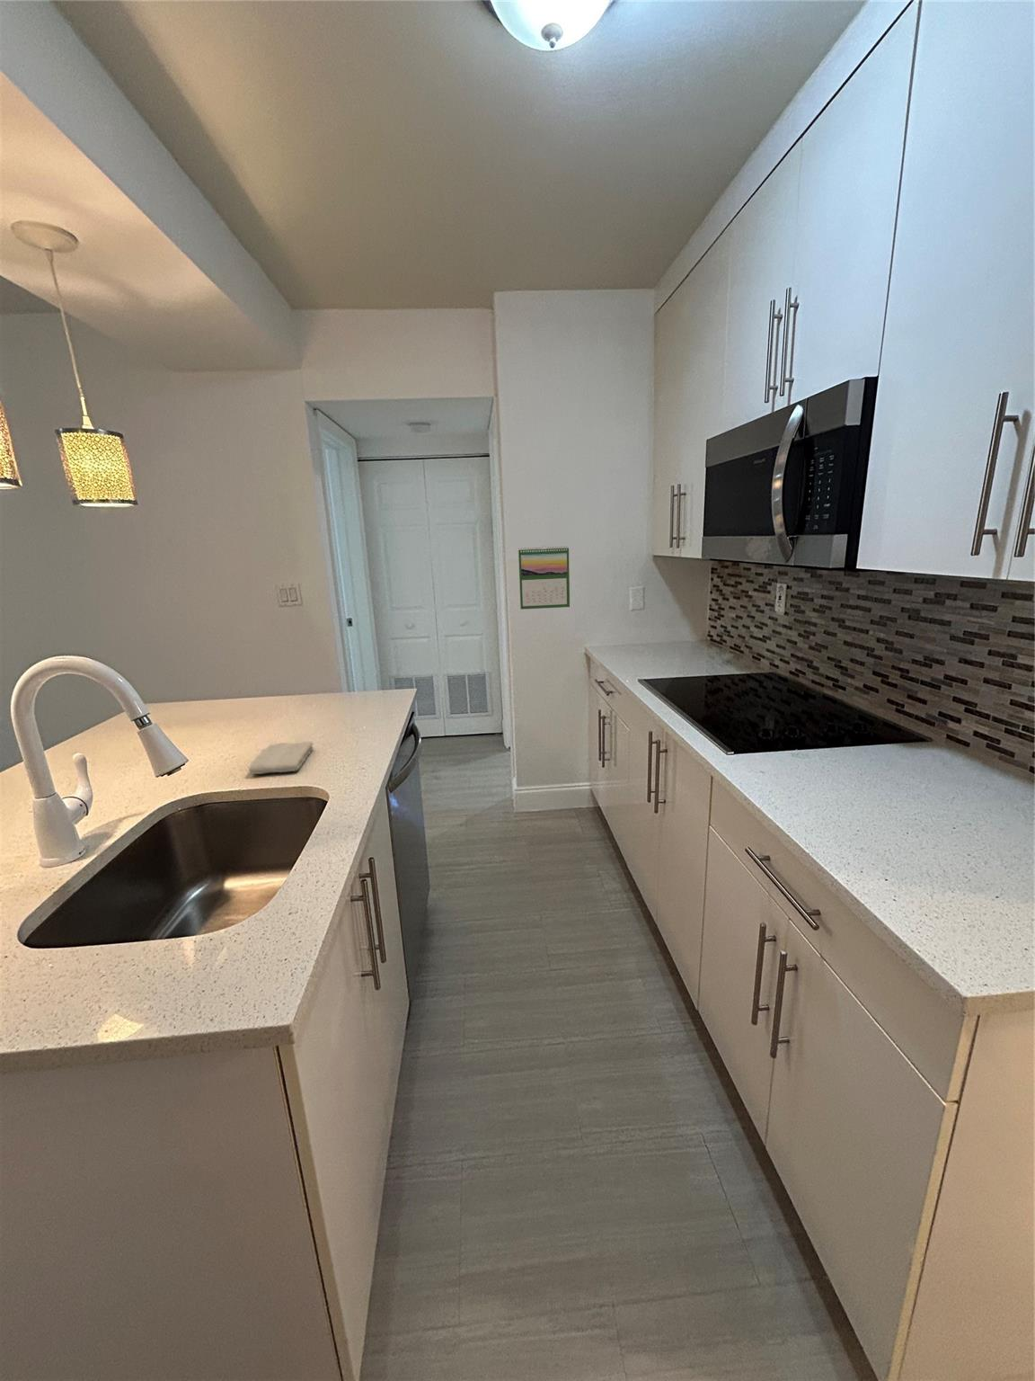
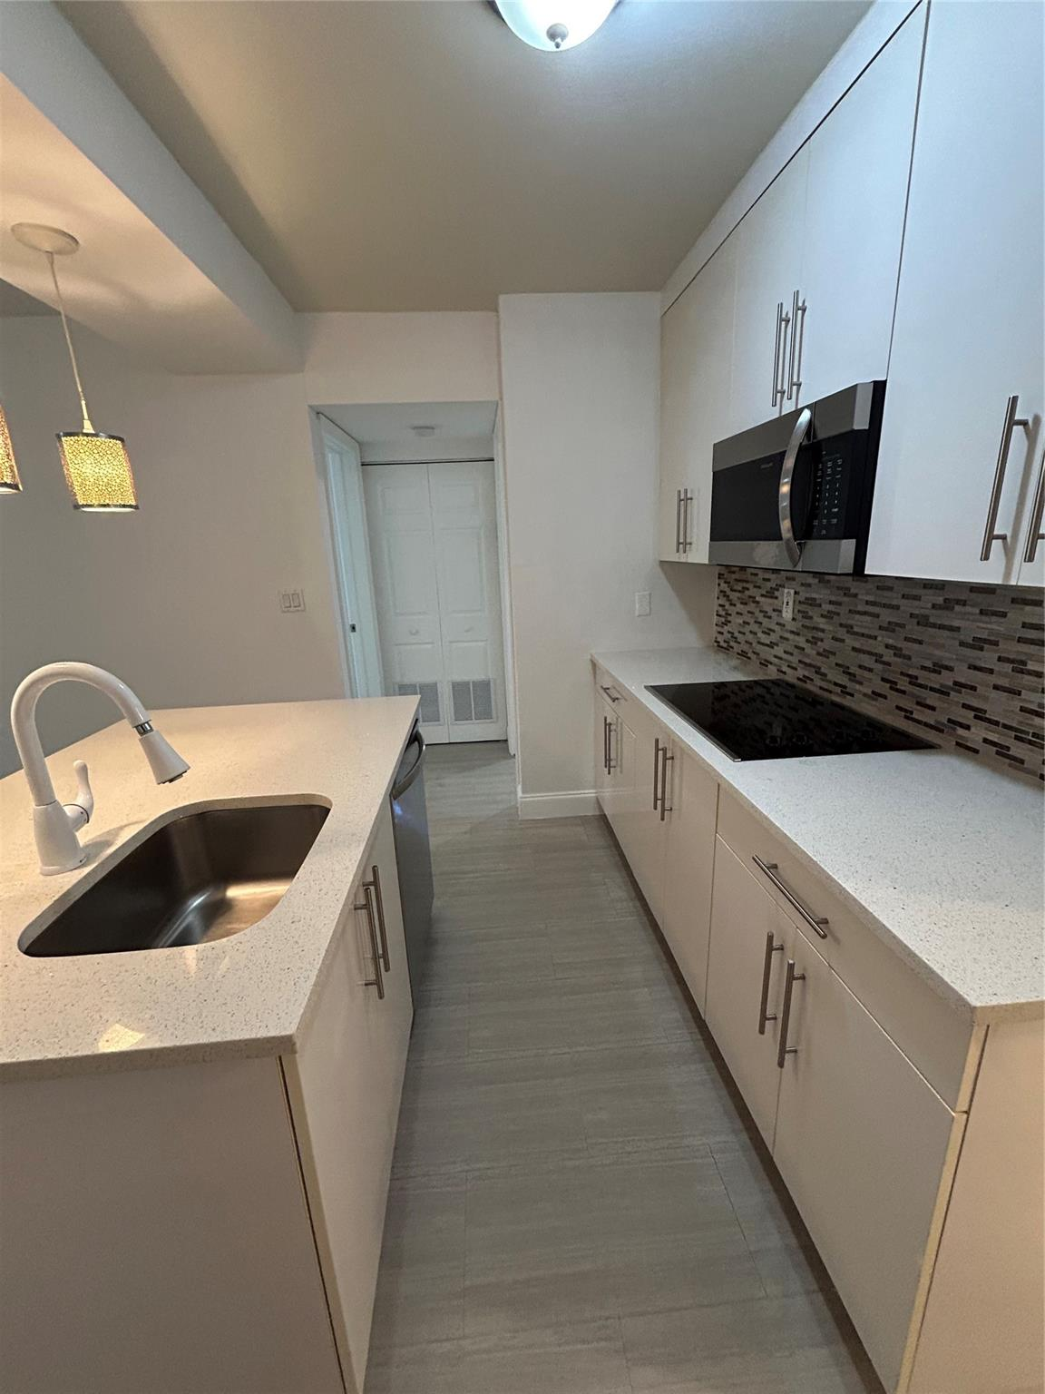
- calendar [518,545,571,610]
- washcloth [248,741,314,775]
